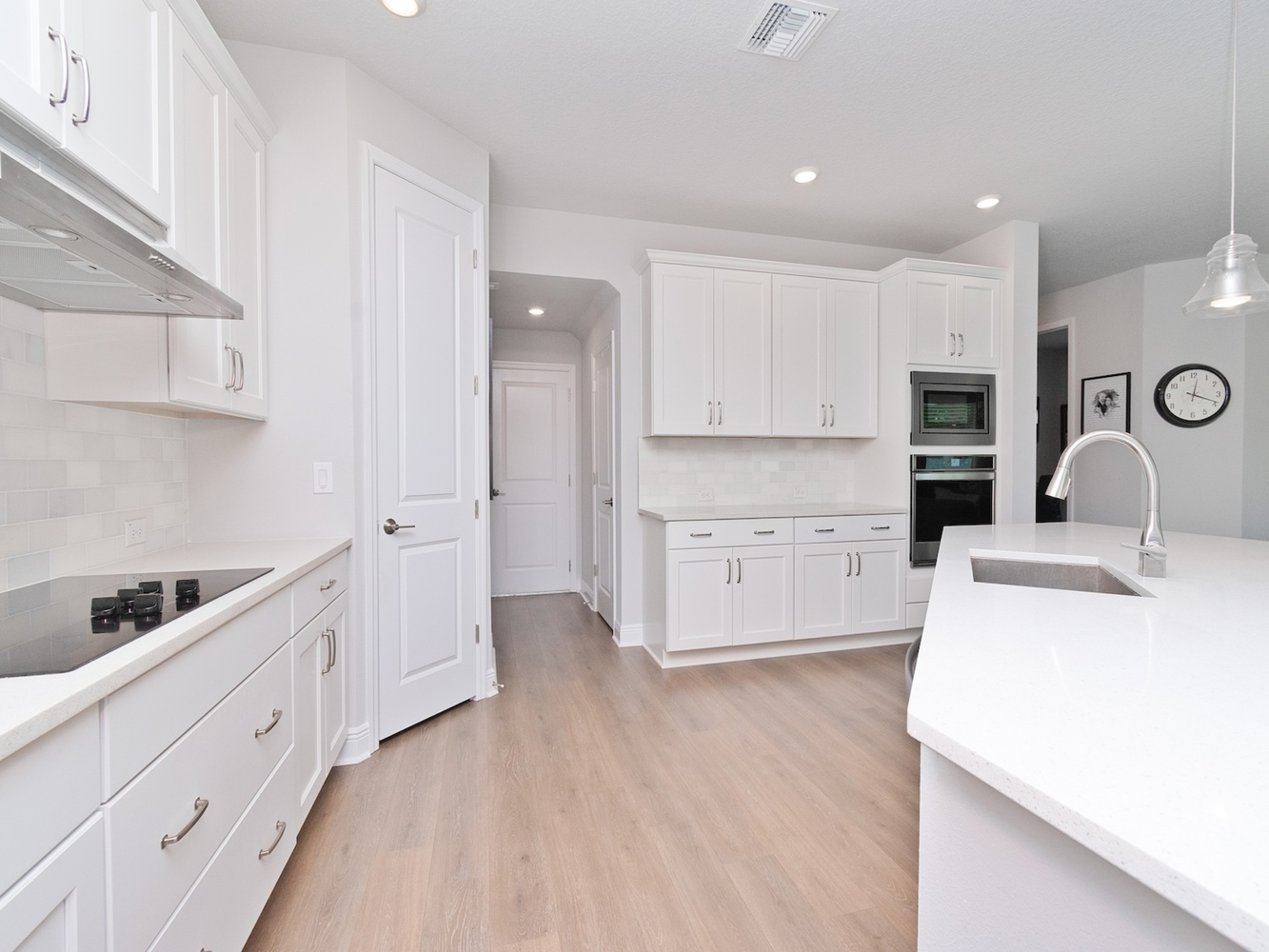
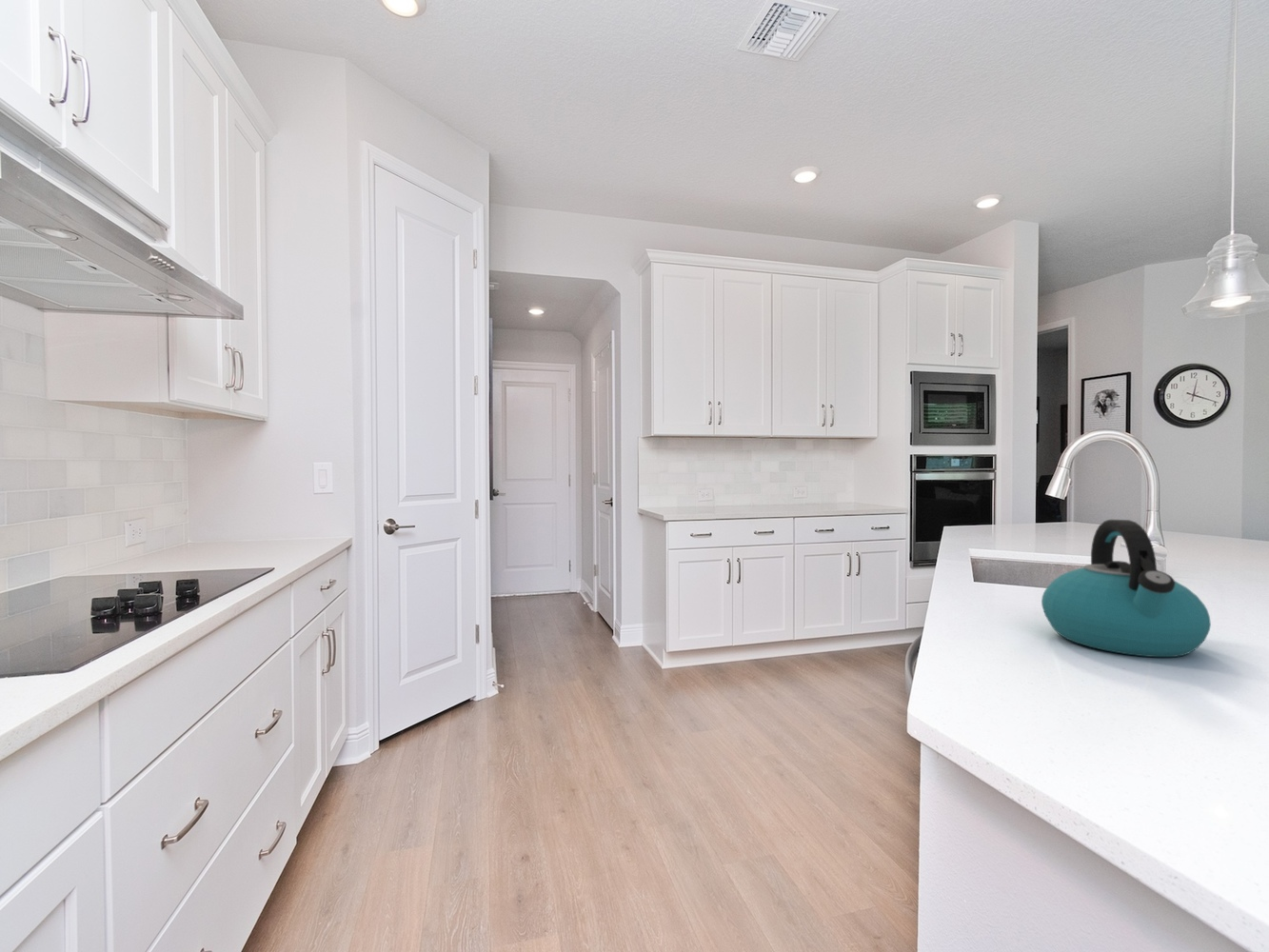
+ kettle [1041,519,1212,658]
